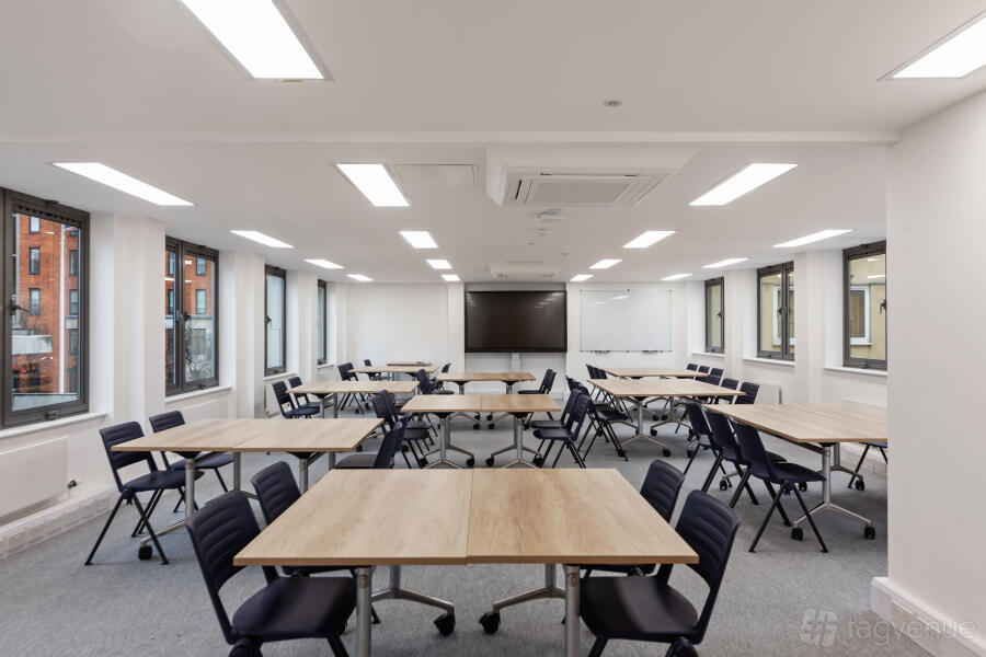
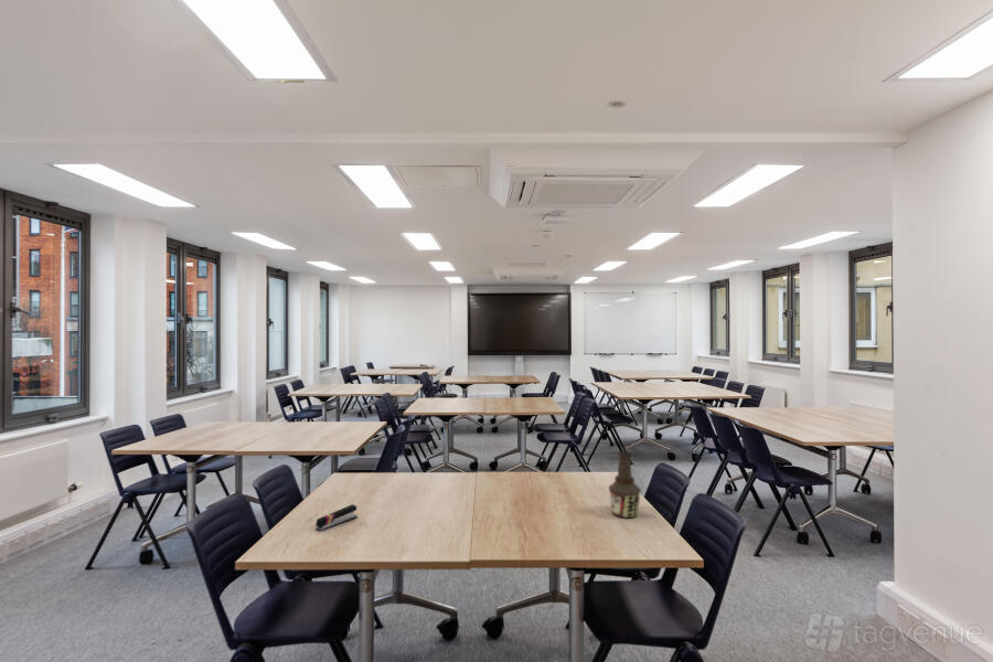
+ stapler [314,503,359,533]
+ bottle [608,449,642,520]
